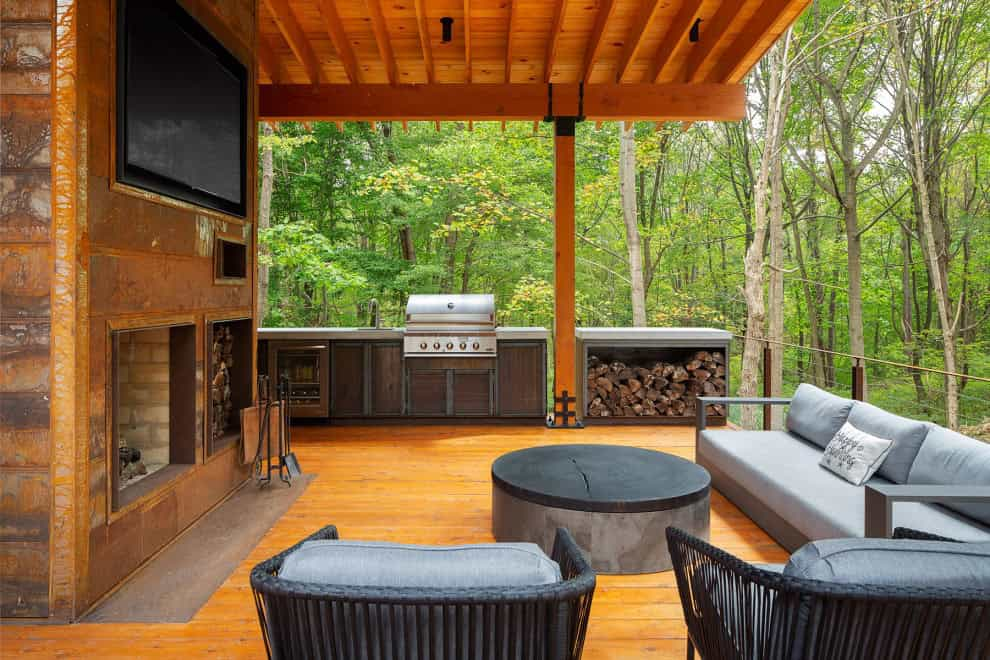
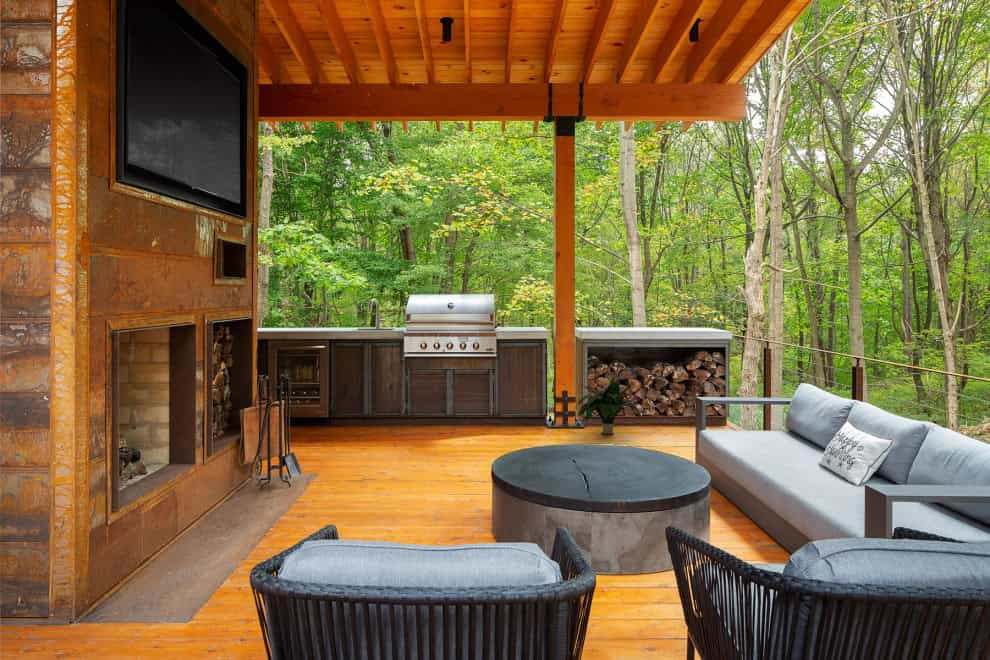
+ potted plant [575,377,641,435]
